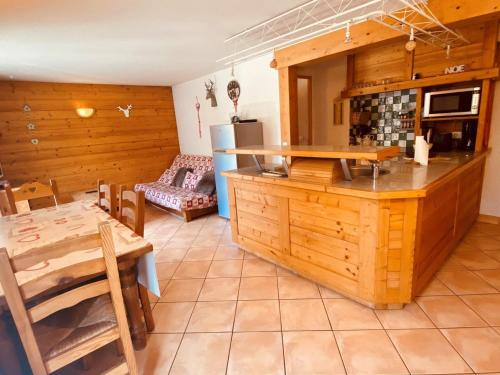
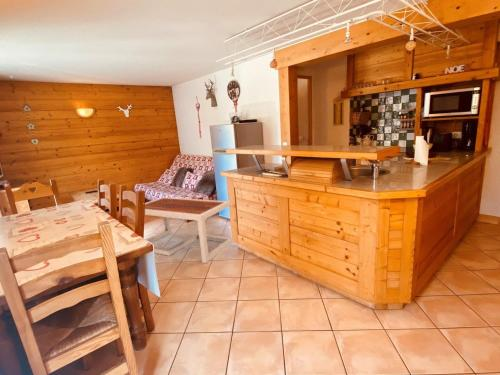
+ coffee table [144,196,234,264]
